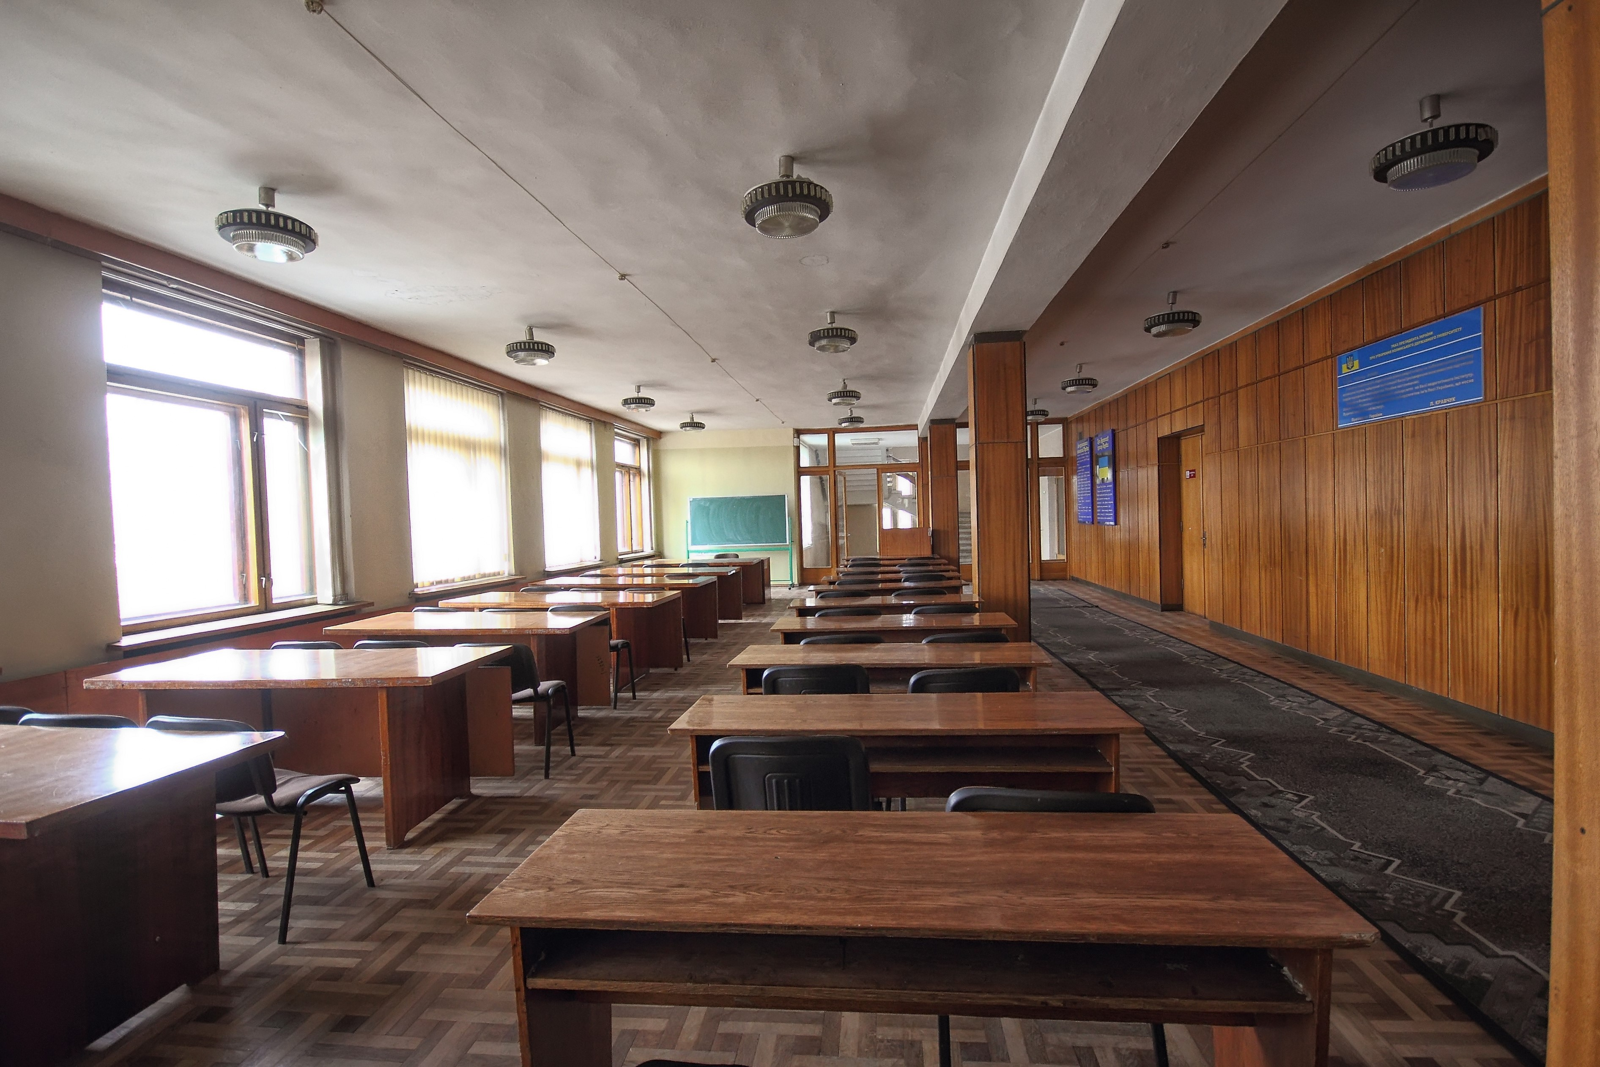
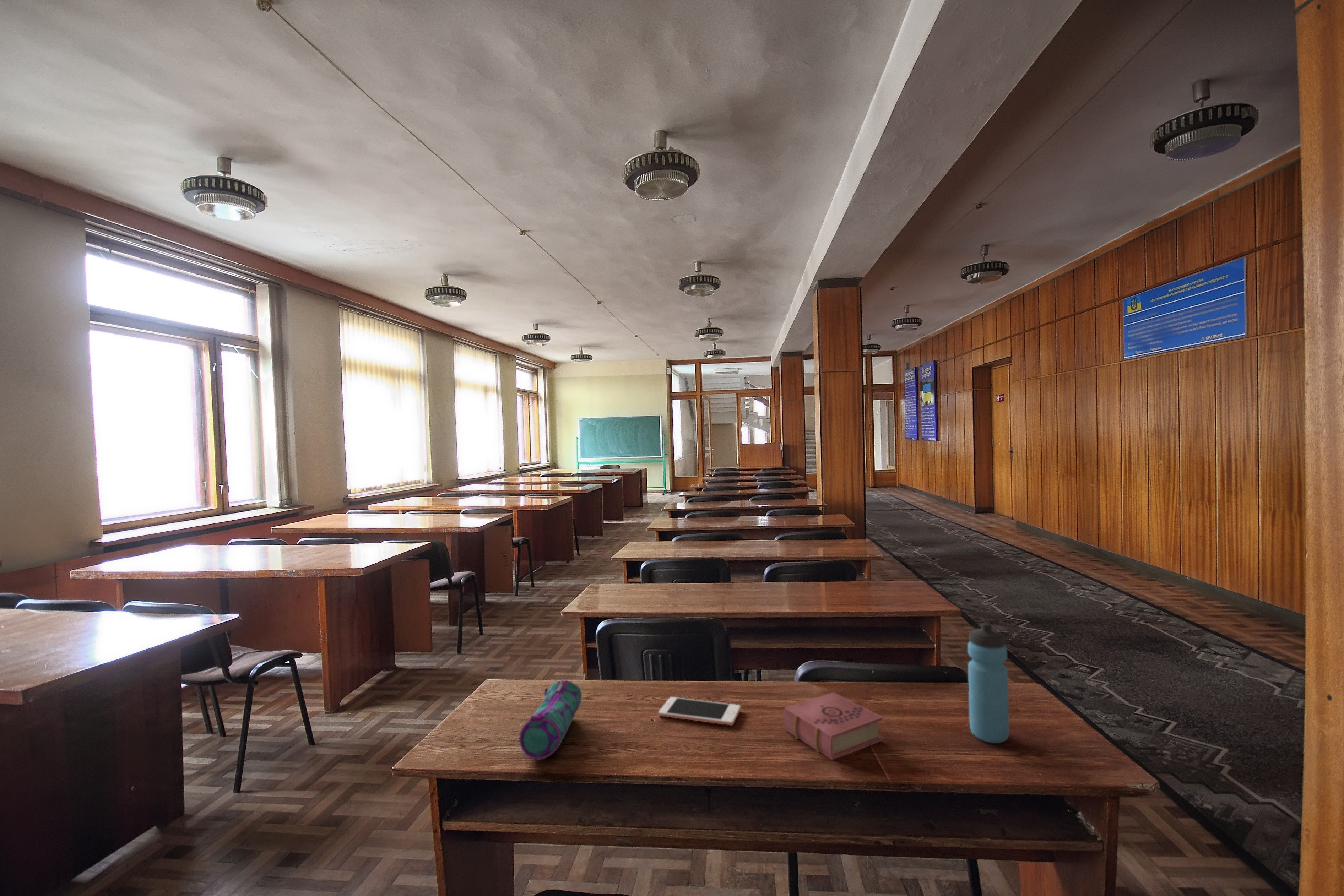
+ water bottle [968,623,1009,744]
+ pencil case [519,679,582,760]
+ book [783,692,883,760]
+ cell phone [658,697,741,726]
